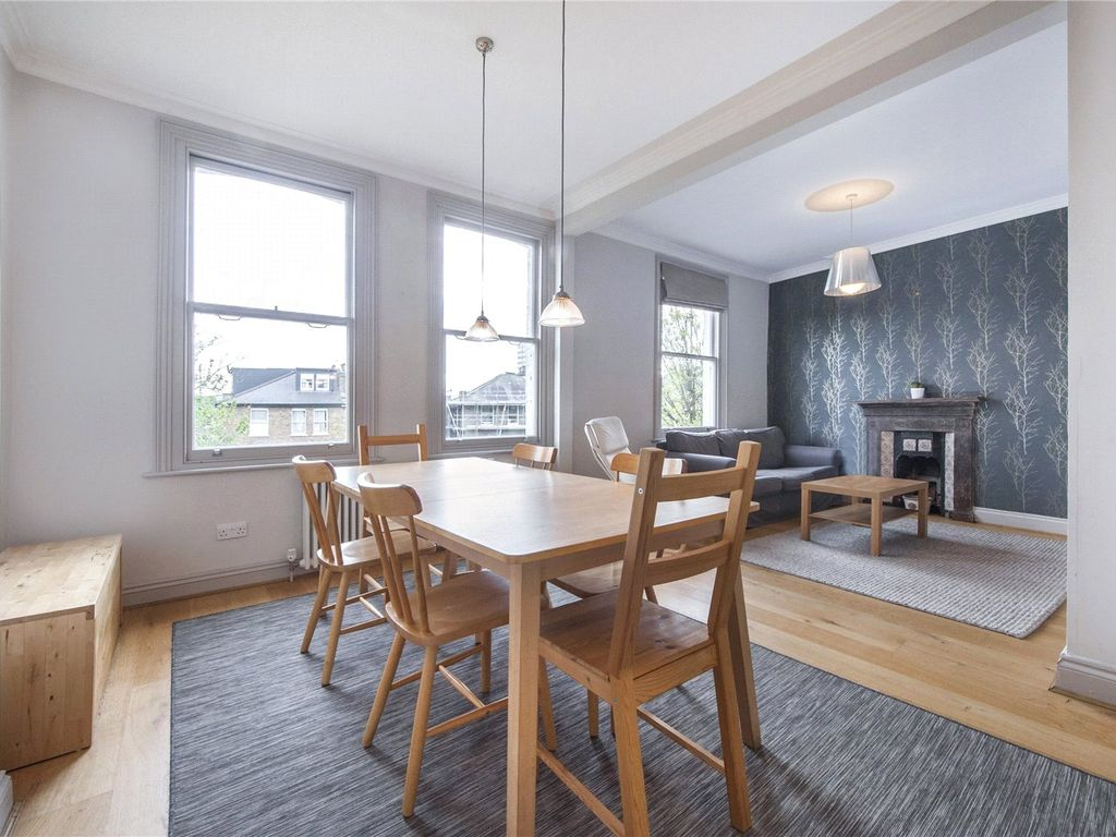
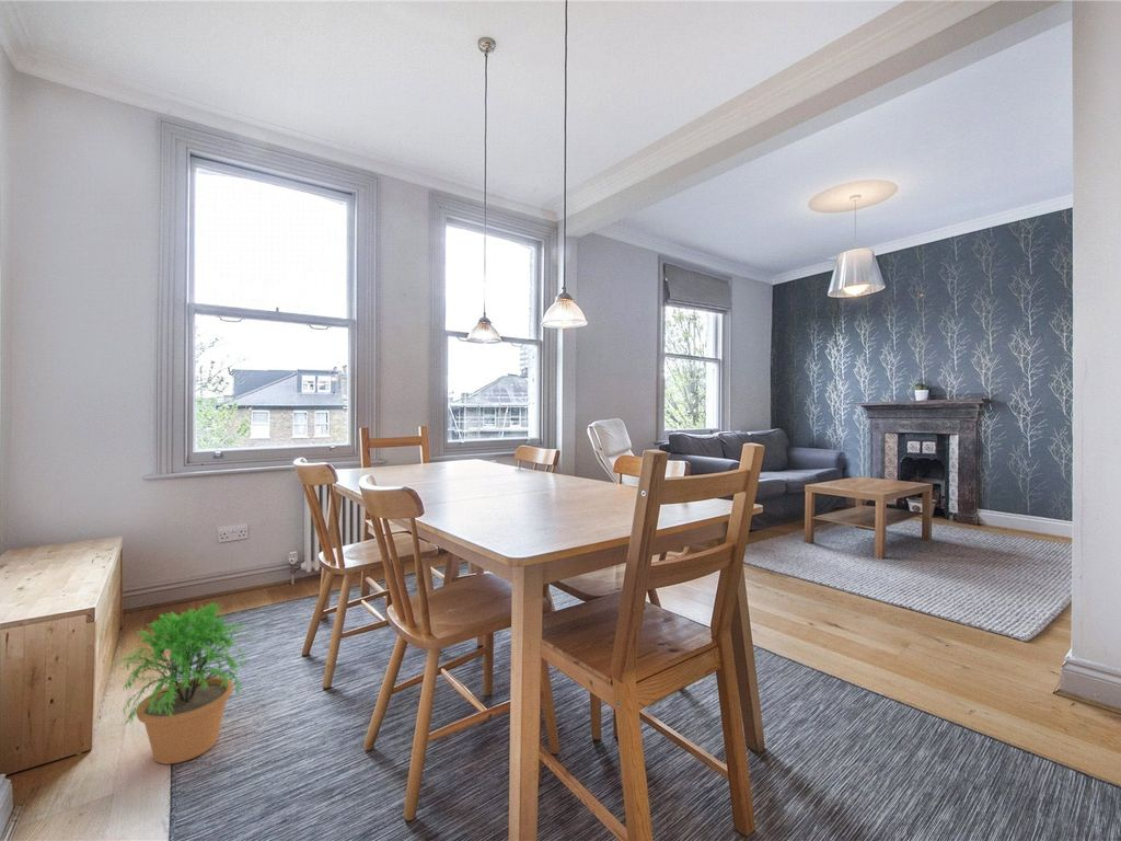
+ potted plant [108,600,254,765]
